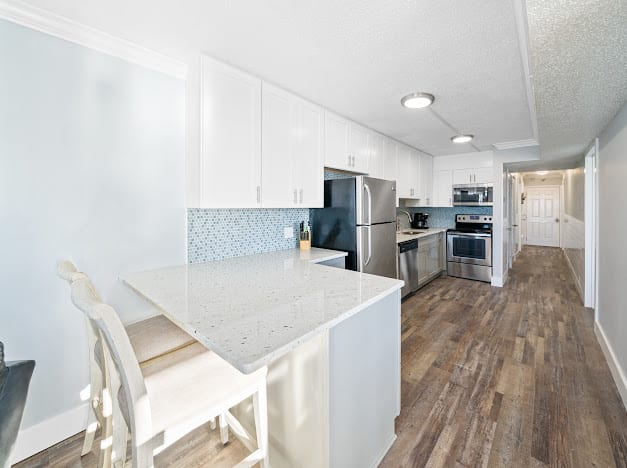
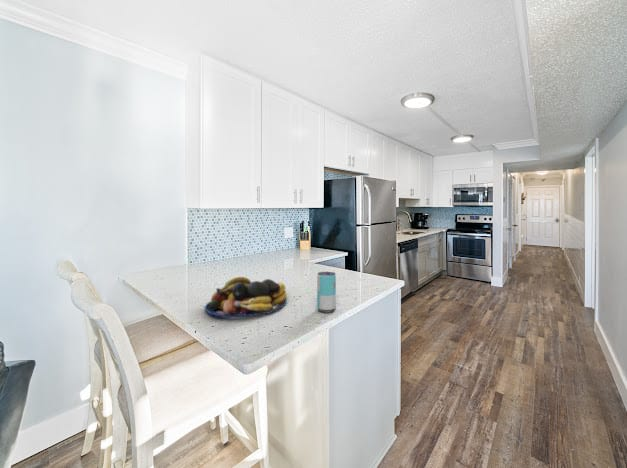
+ beverage can [316,271,337,313]
+ fruit bowl [204,276,288,319]
